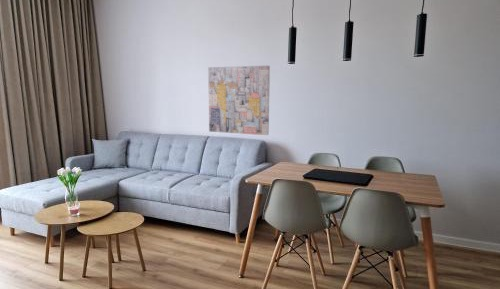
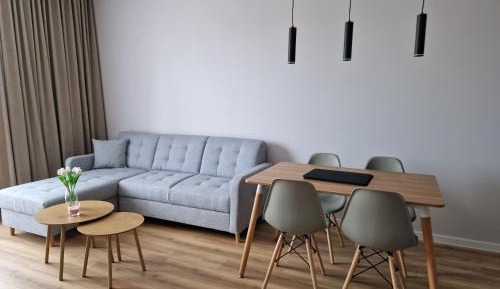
- wall art [207,65,271,136]
